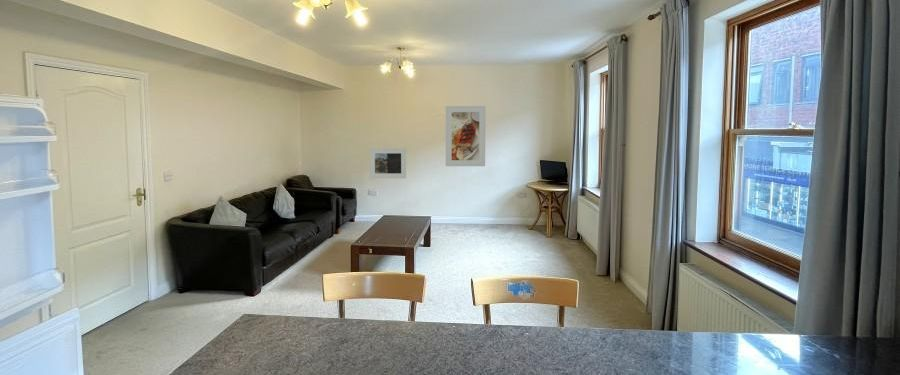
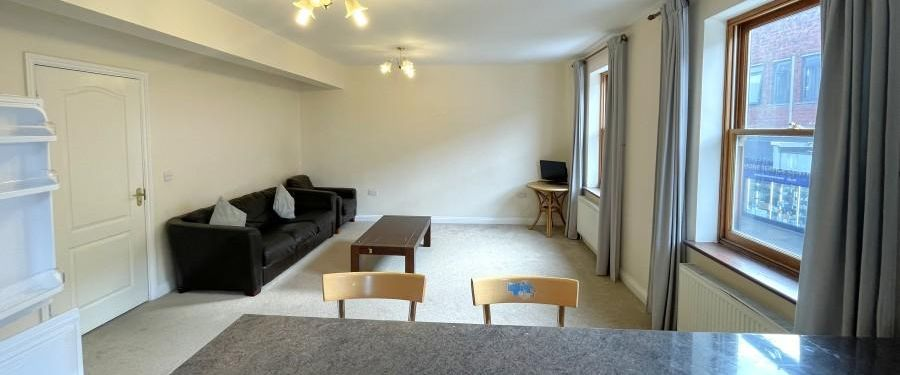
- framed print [445,105,487,167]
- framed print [369,148,407,179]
